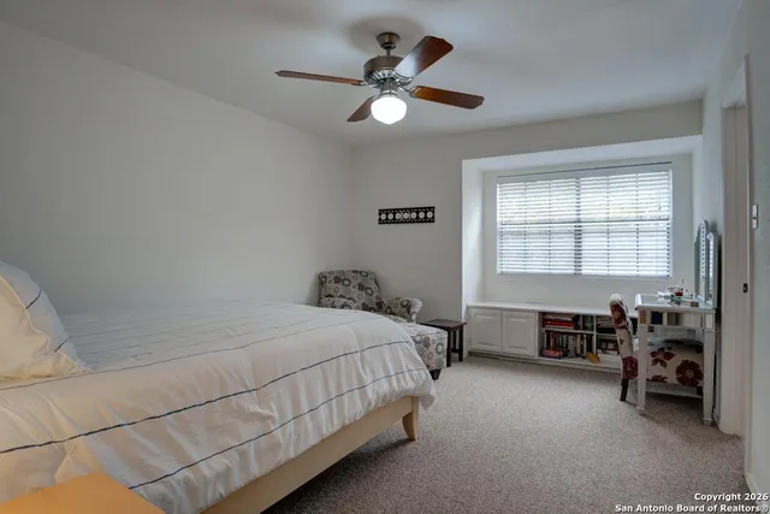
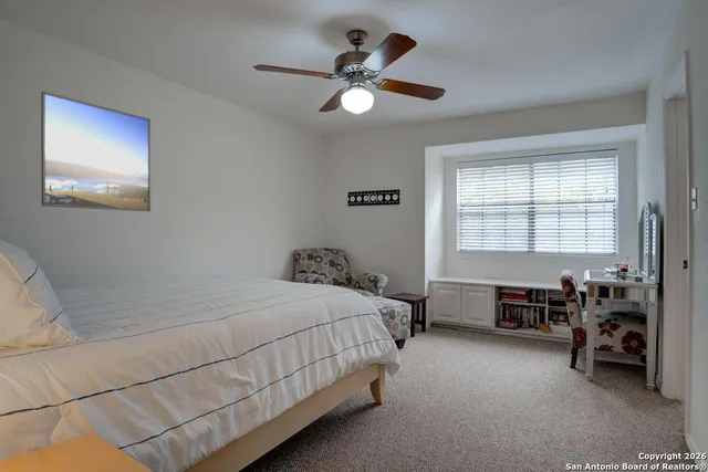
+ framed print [40,91,152,212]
